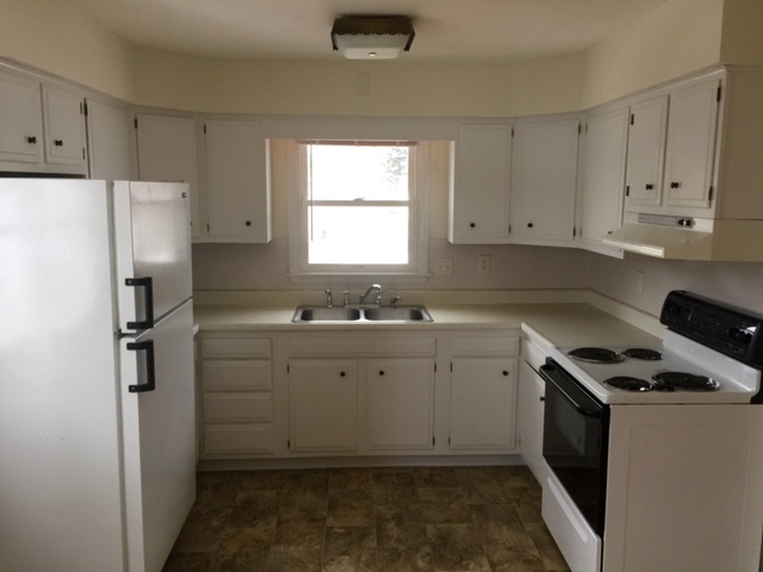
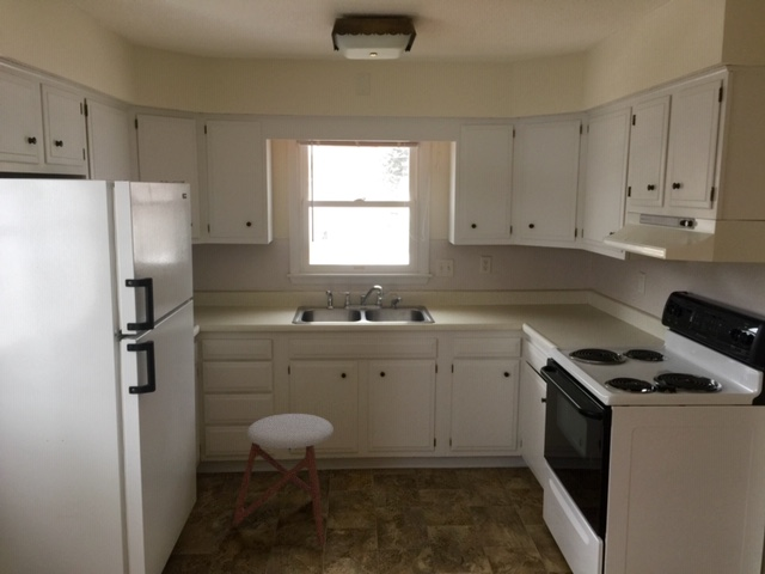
+ stool [232,413,335,546]
